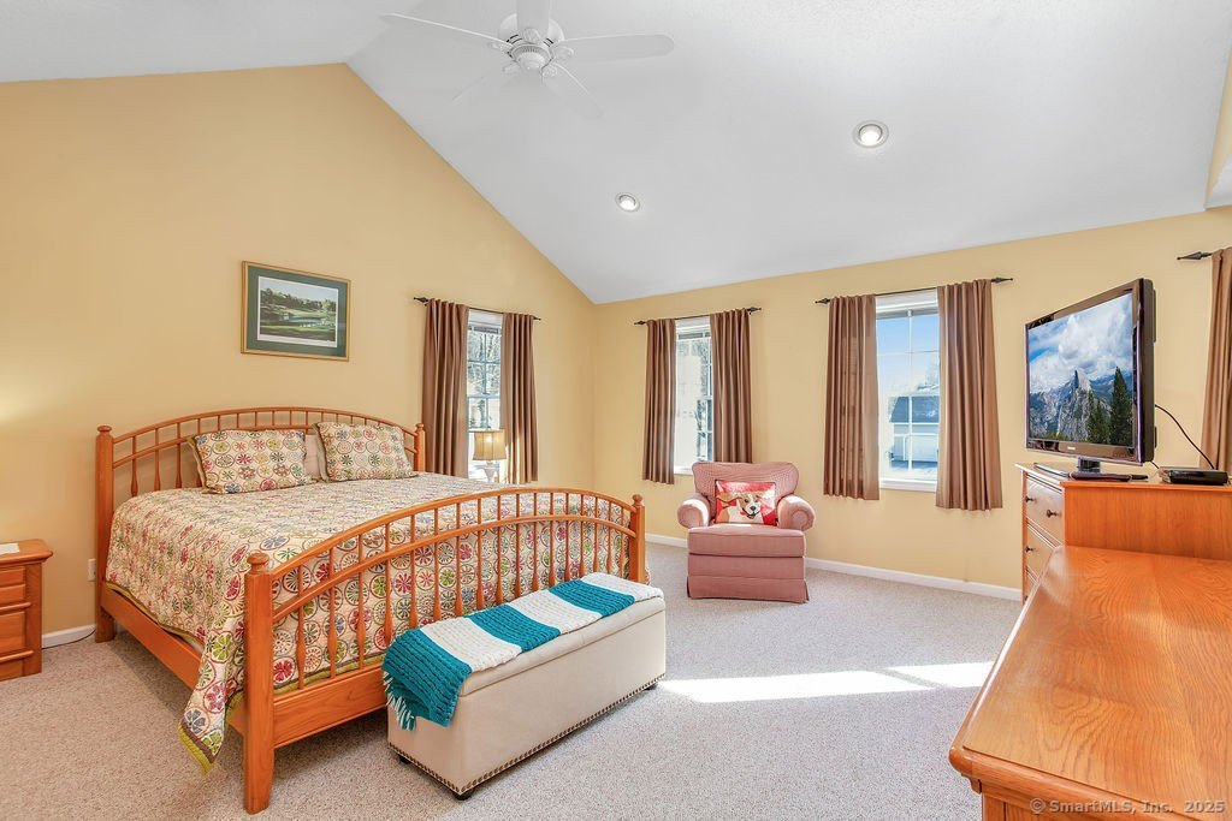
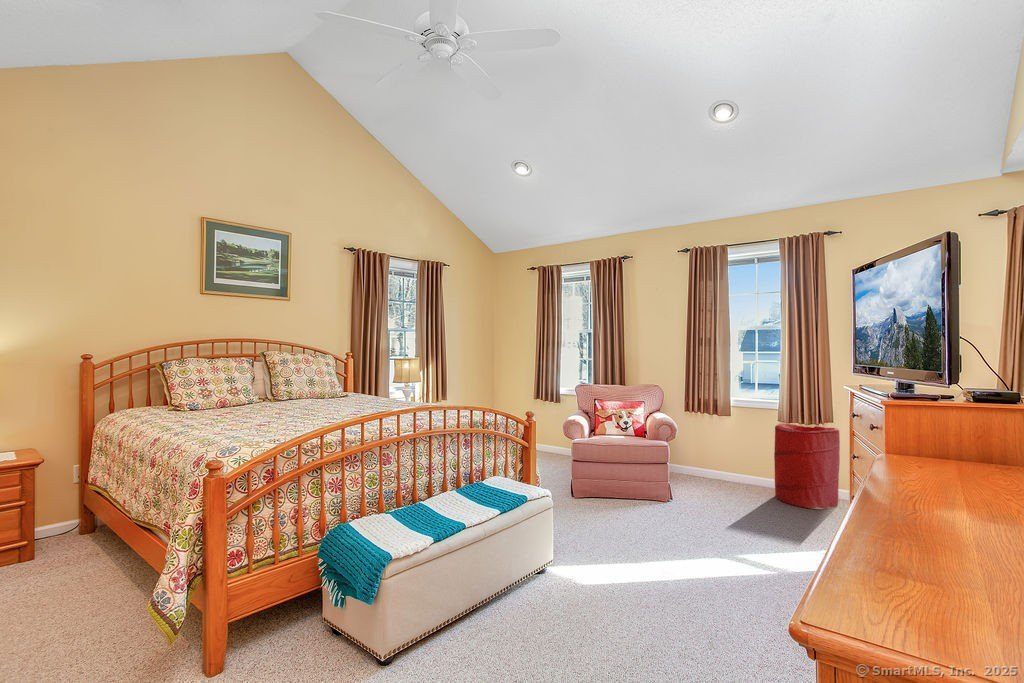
+ laundry hamper [773,423,841,510]
